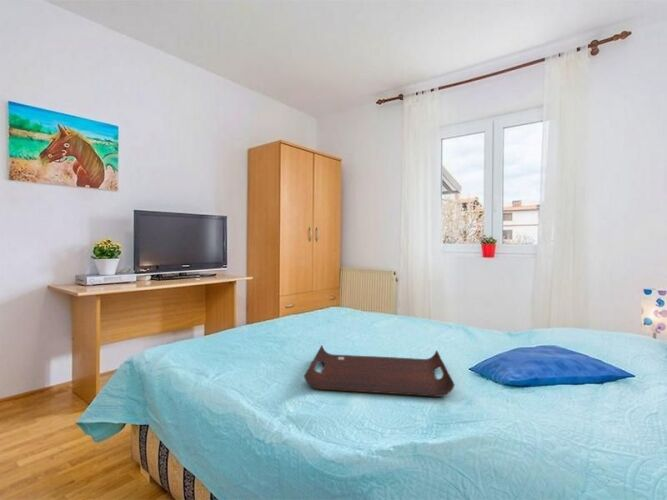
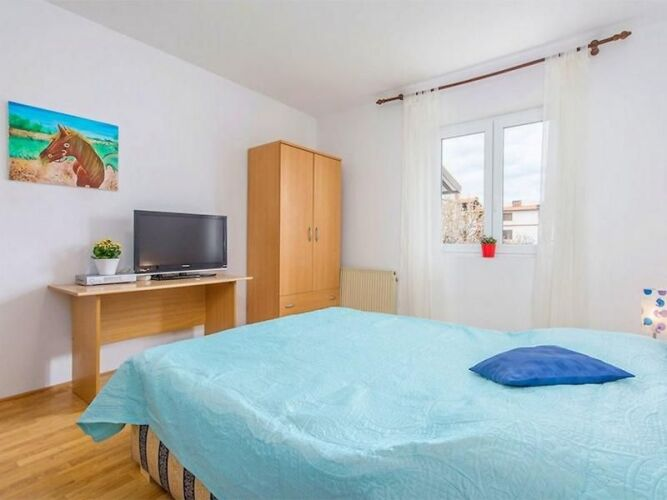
- serving tray [303,344,455,398]
